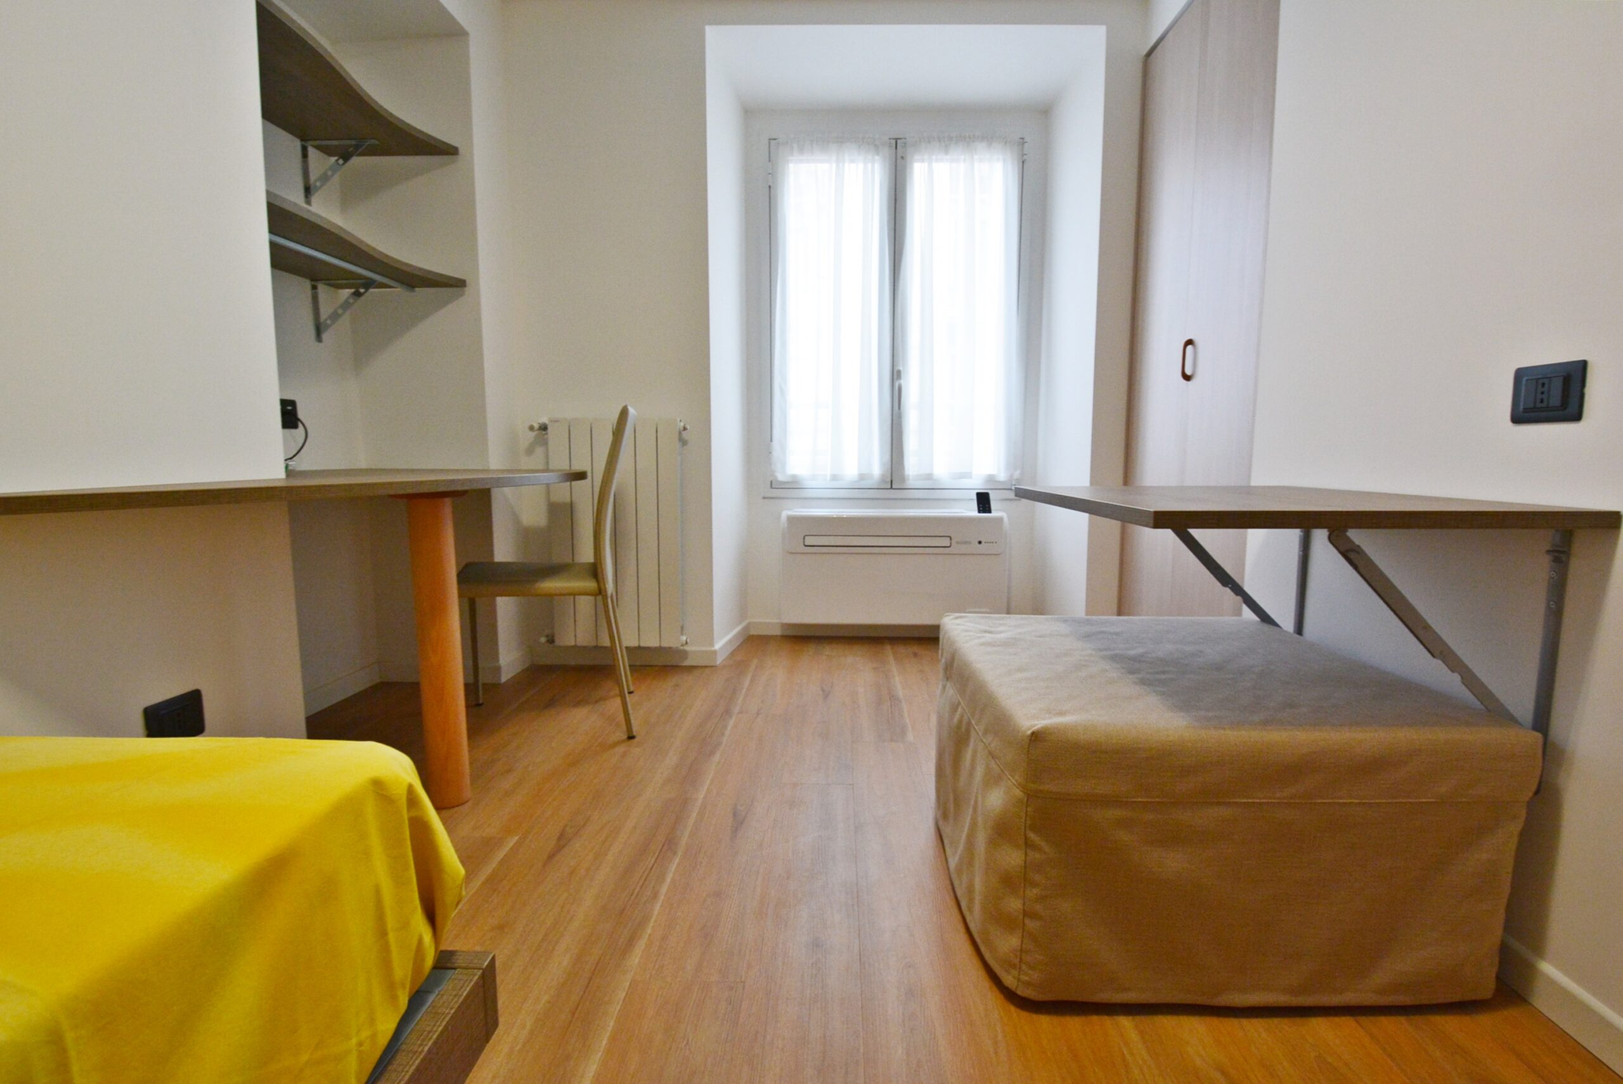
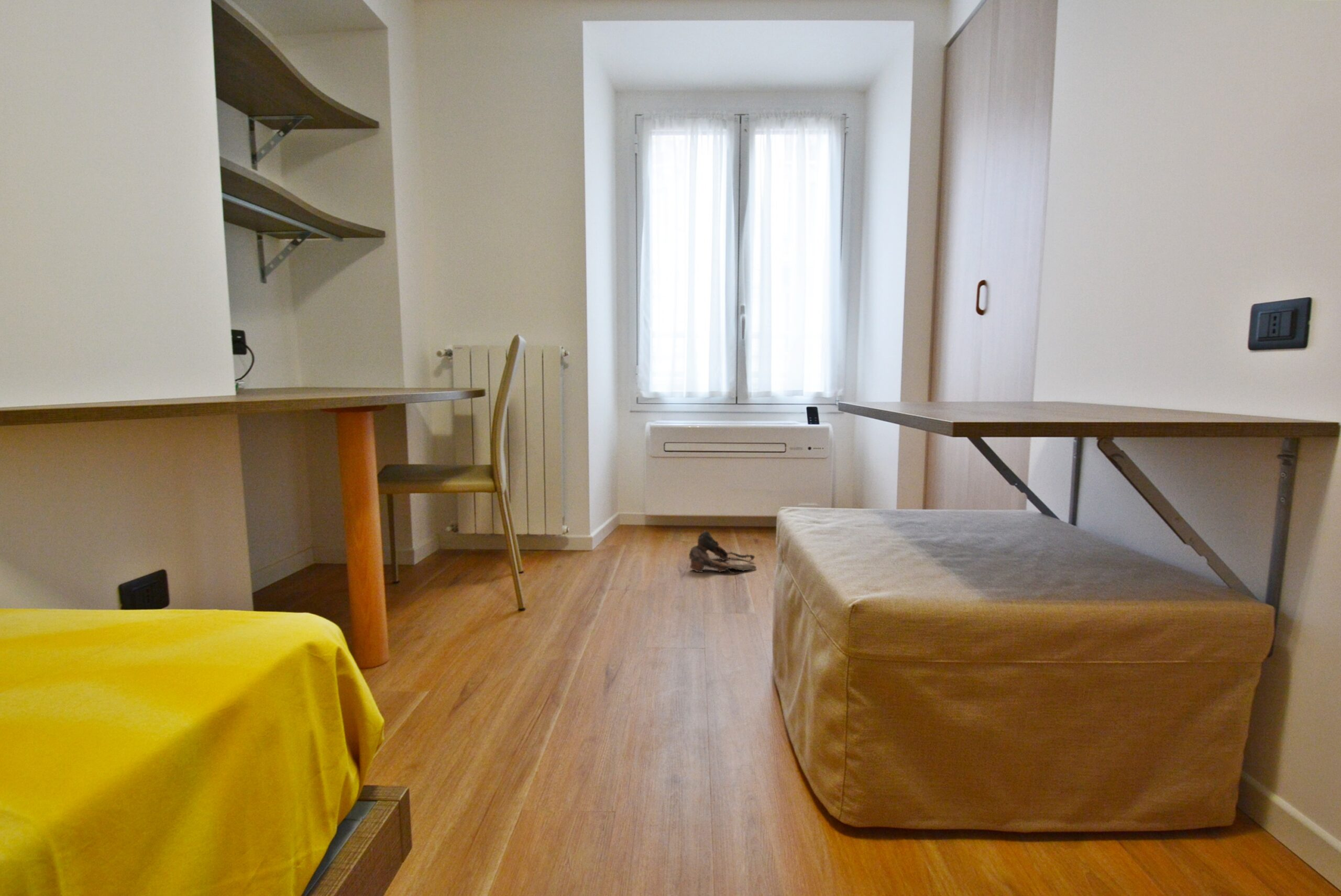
+ shoes [688,530,757,574]
